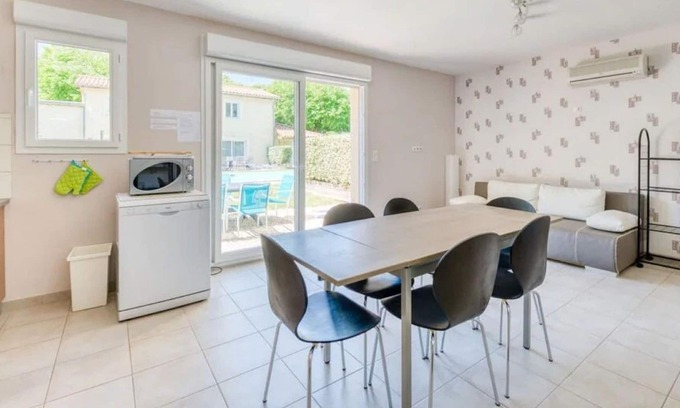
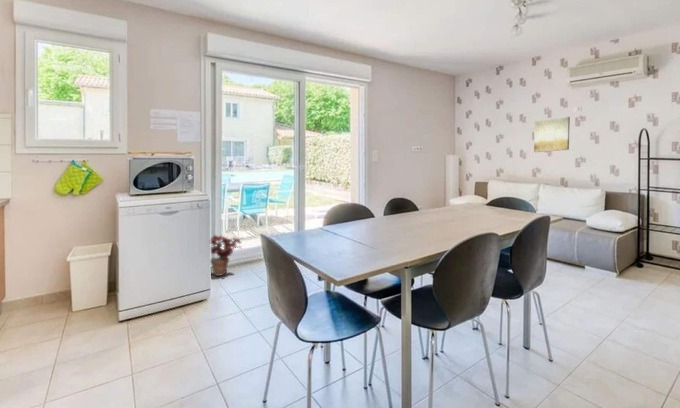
+ wall art [533,116,571,153]
+ potted plant [210,234,243,277]
